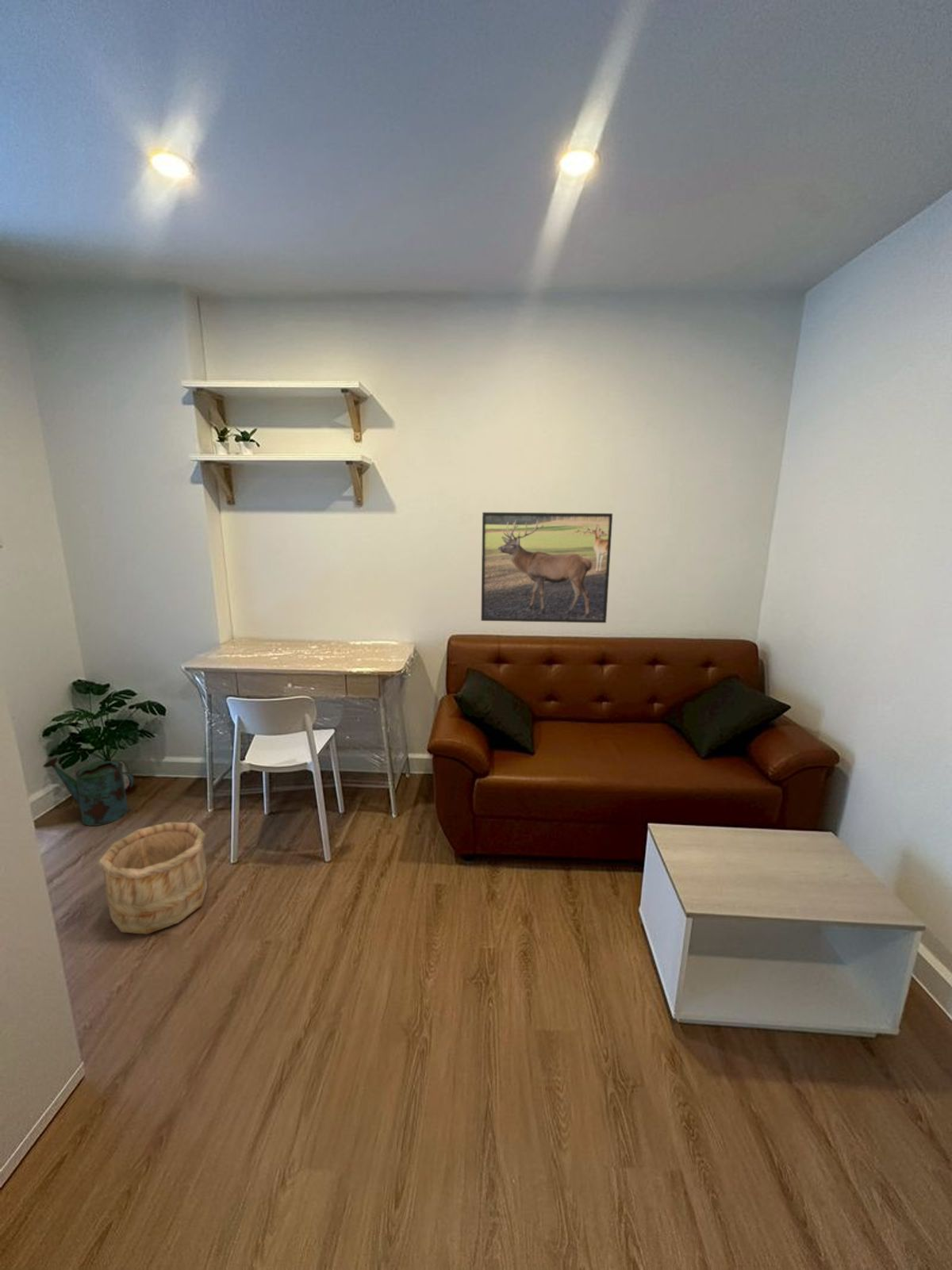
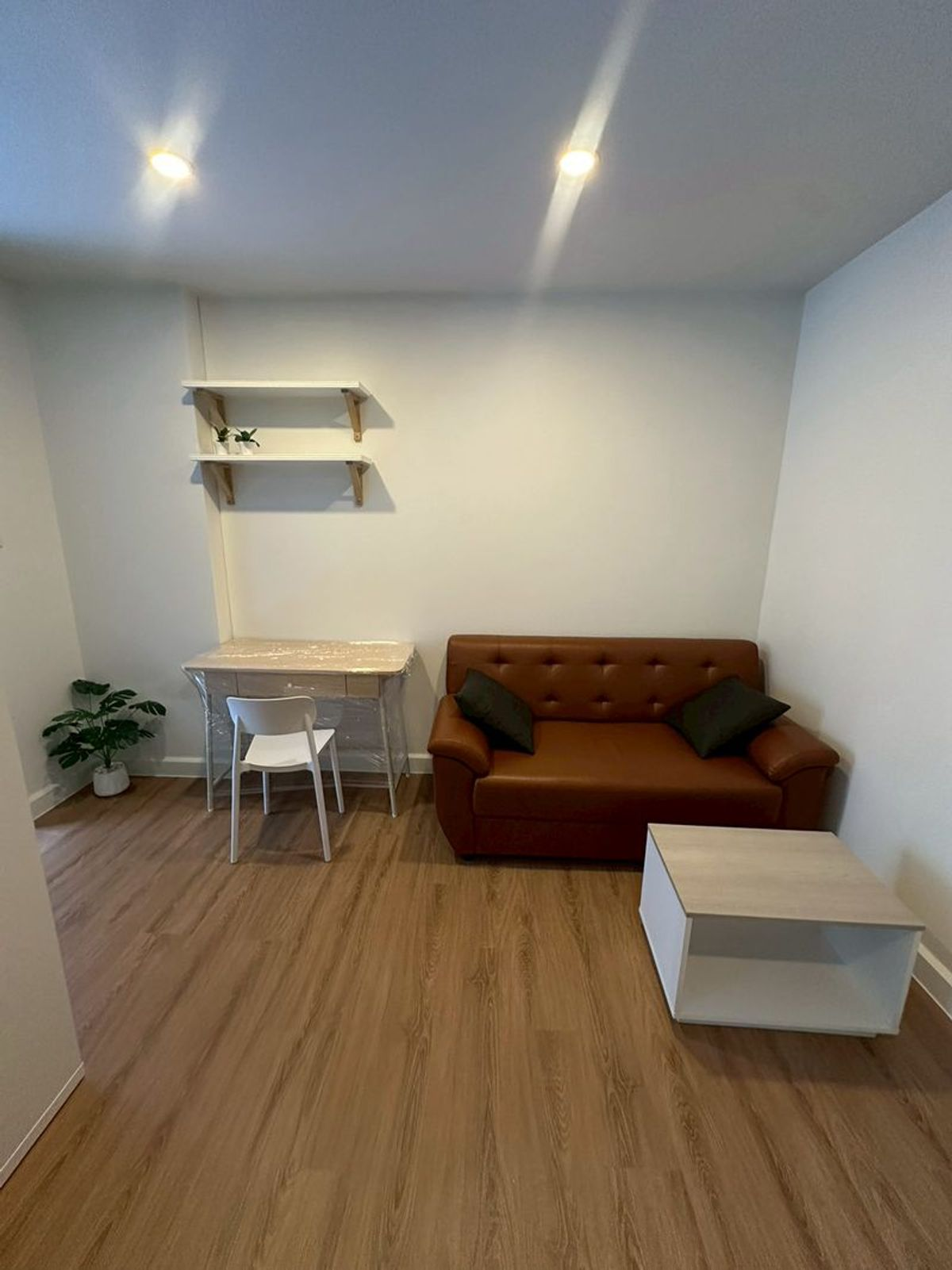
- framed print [480,512,613,623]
- wooden bucket [97,822,208,935]
- watering can [42,757,136,827]
